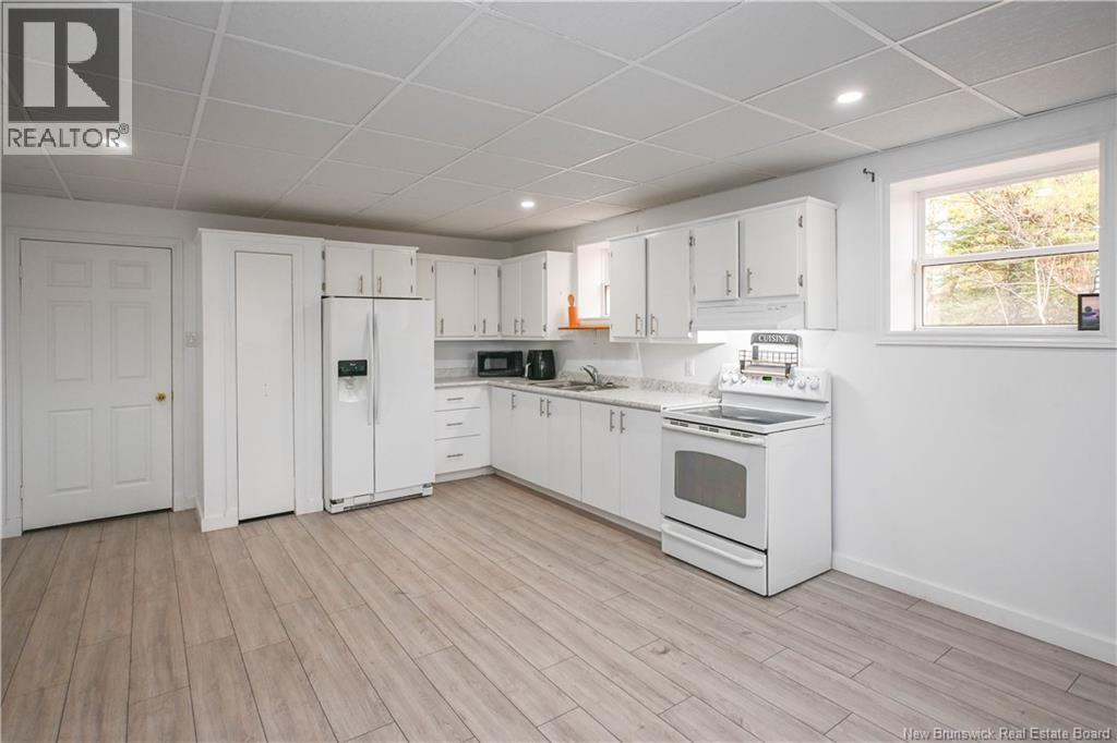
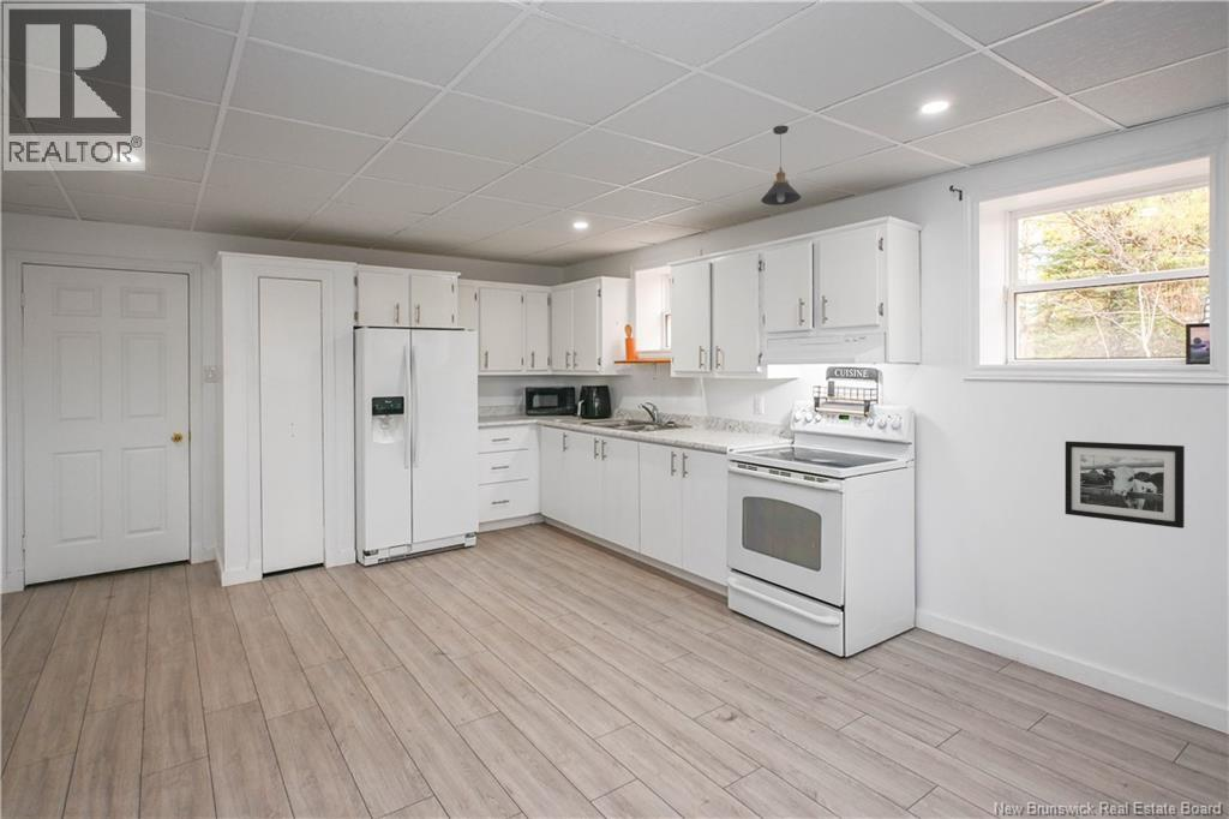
+ pendant light [760,124,802,207]
+ picture frame [1065,440,1186,530]
